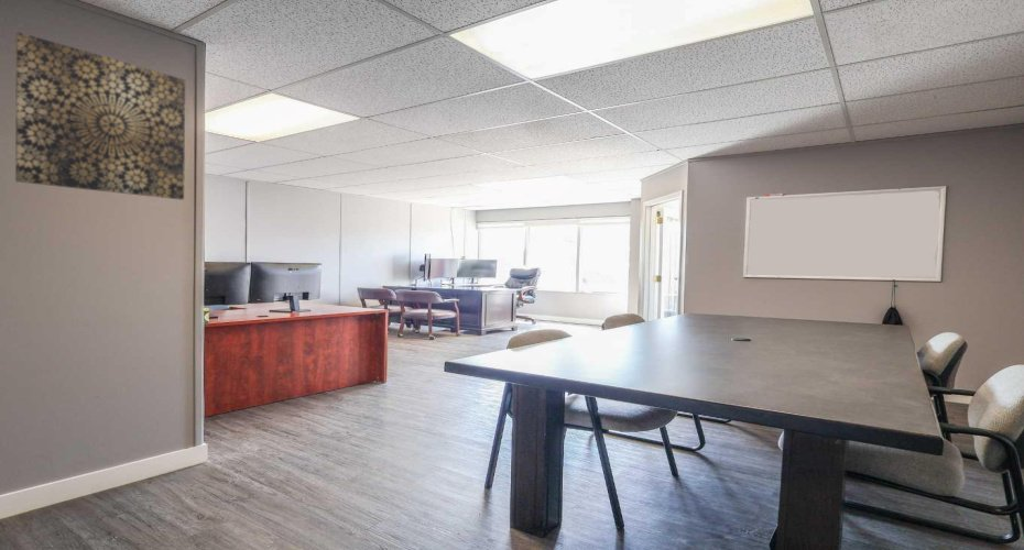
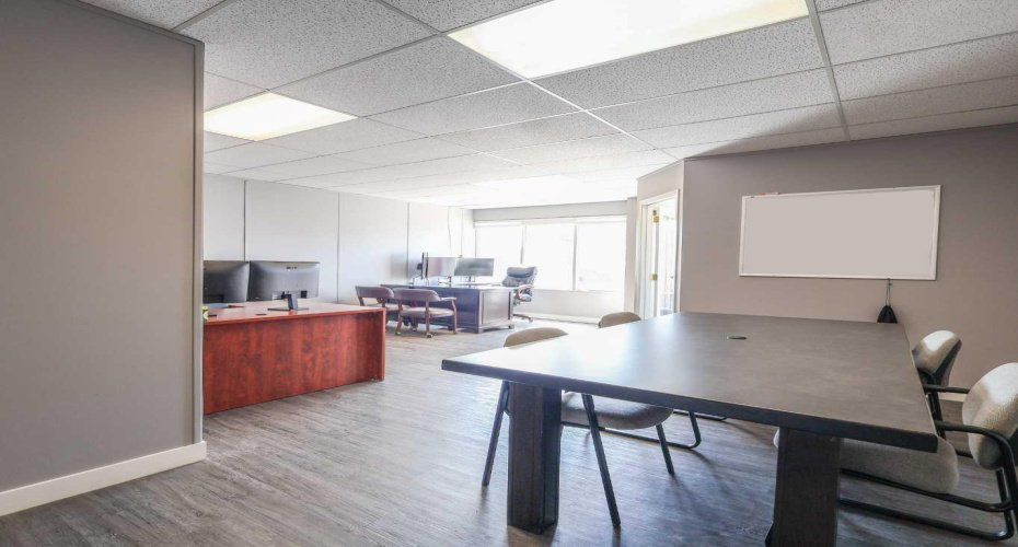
- wall art [14,31,186,201]
